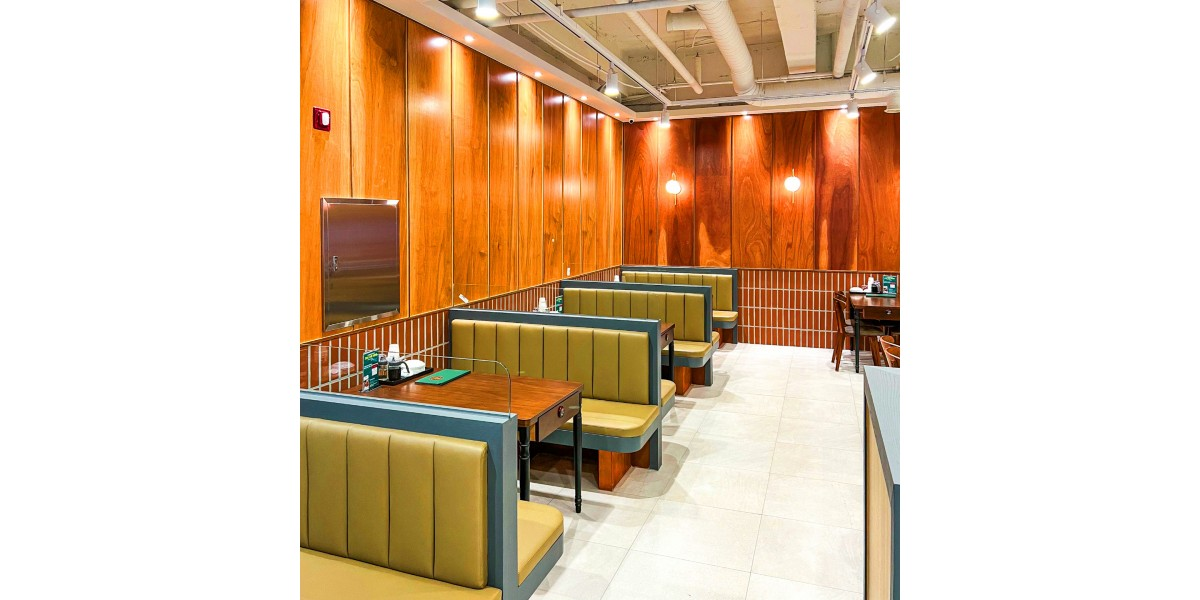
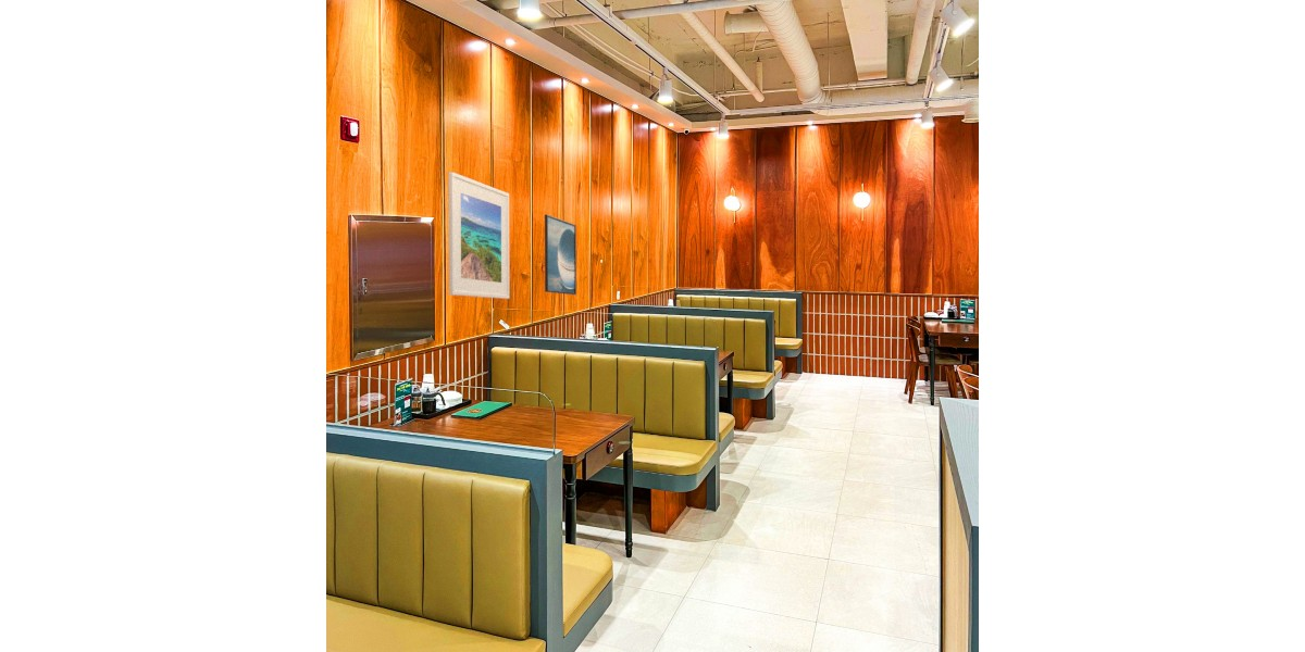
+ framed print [544,213,577,296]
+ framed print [448,171,510,300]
